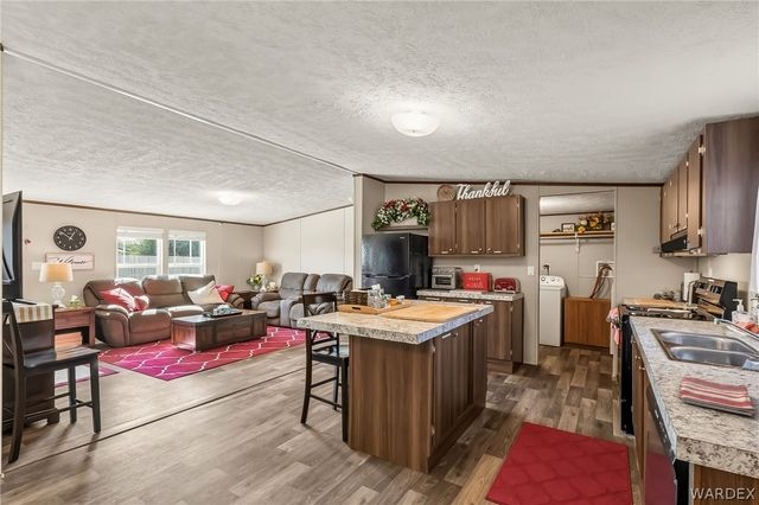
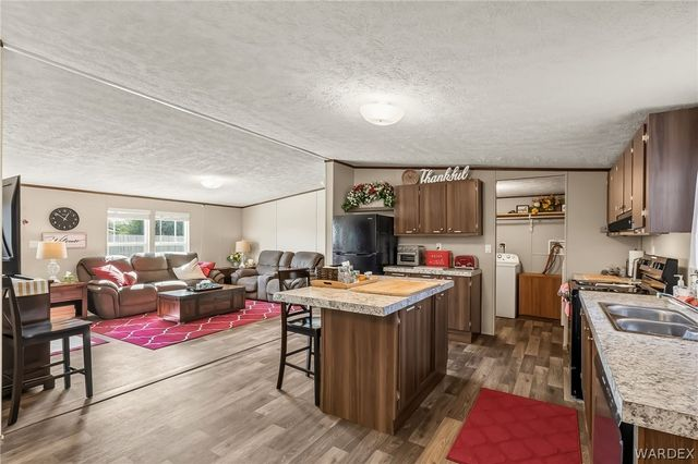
- dish towel [680,376,755,417]
